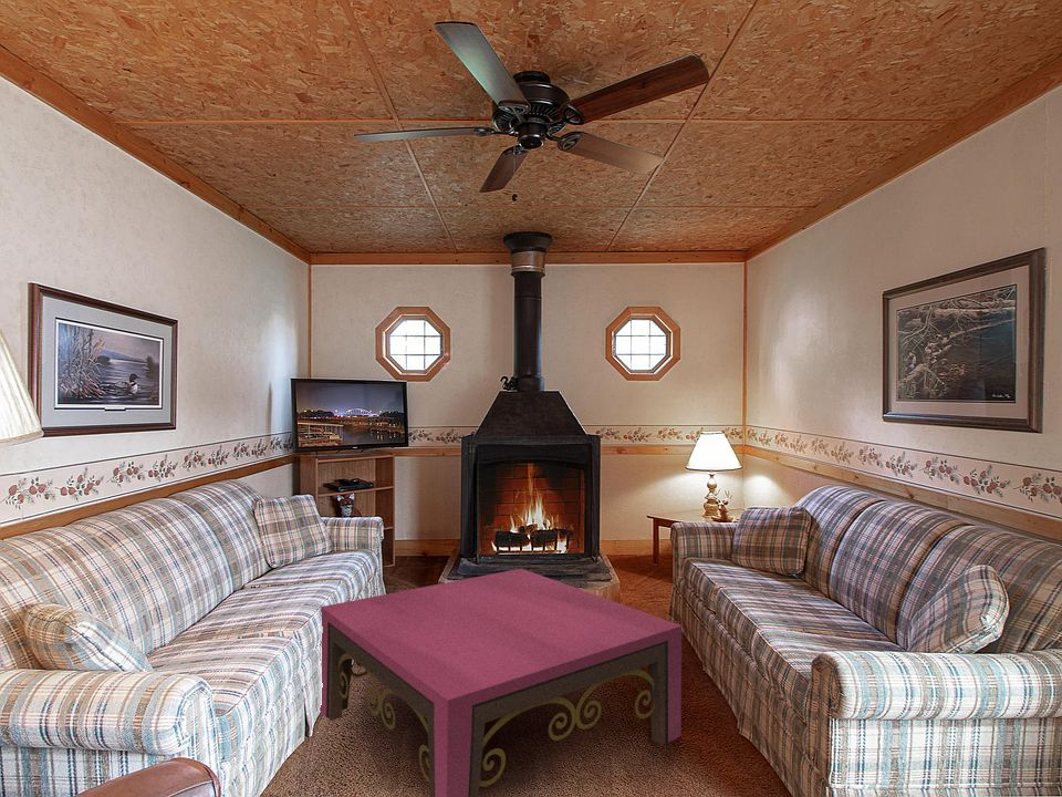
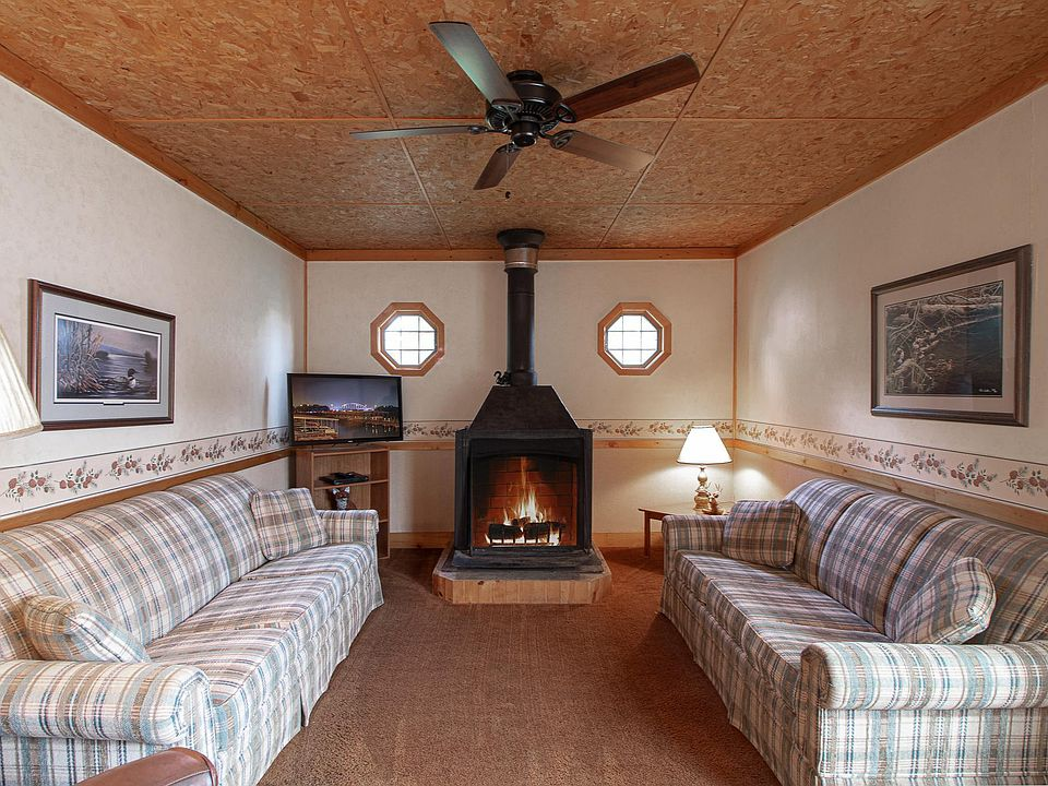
- coffee table [319,568,683,797]
